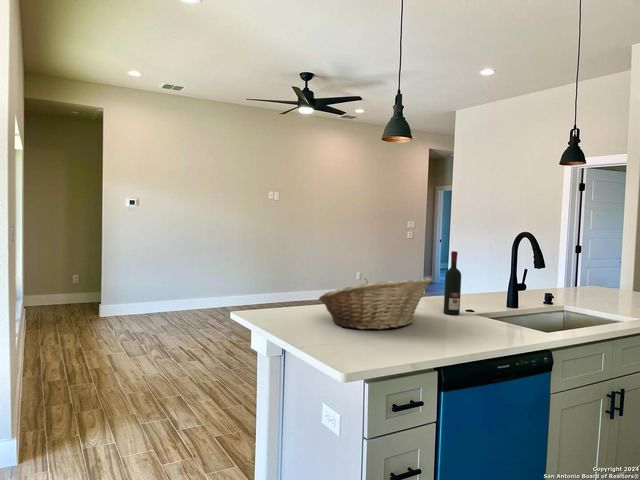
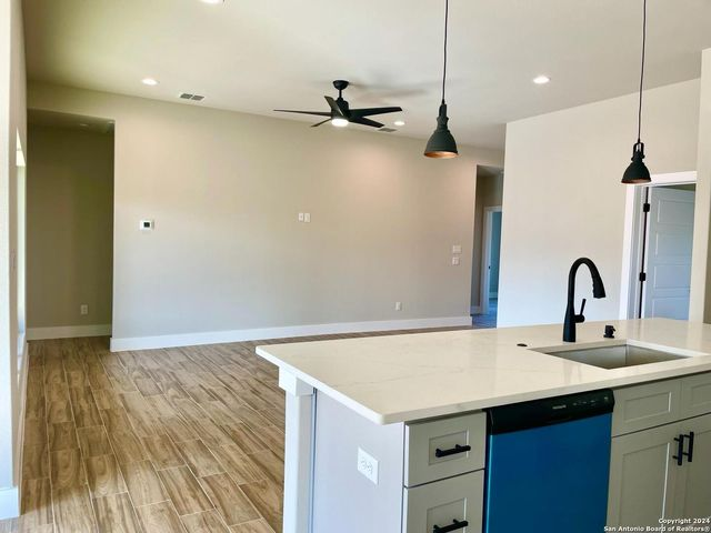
- alcohol [443,250,462,316]
- fruit basket [318,276,433,331]
